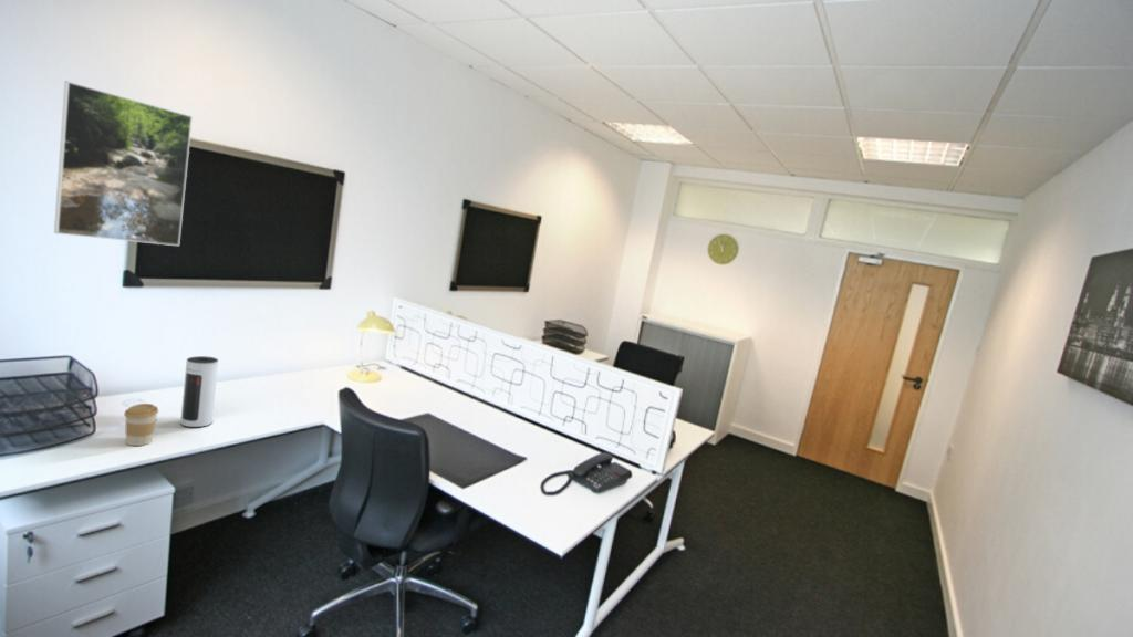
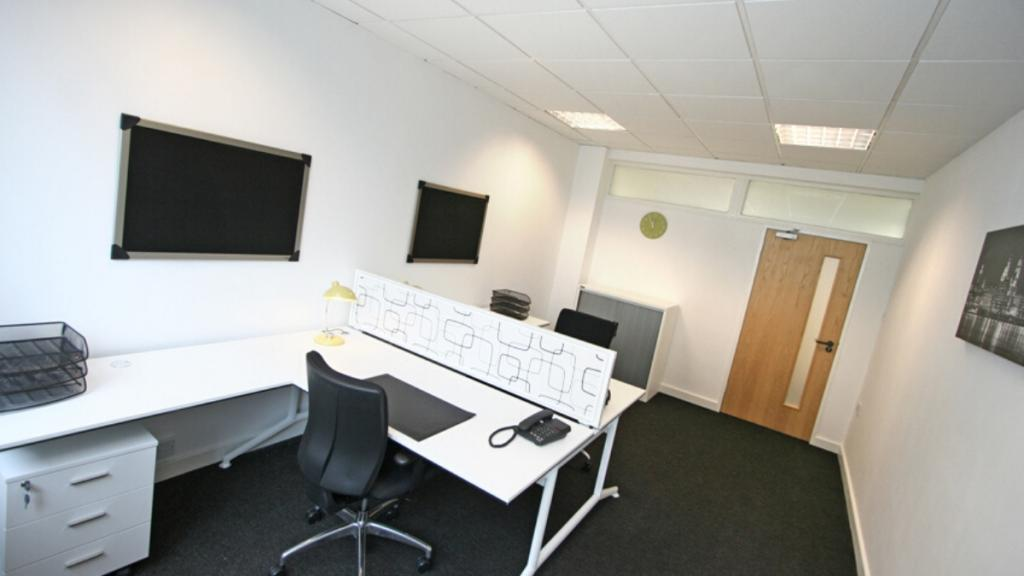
- coffee cup [123,403,159,447]
- speaker [179,355,219,428]
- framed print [53,80,194,247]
